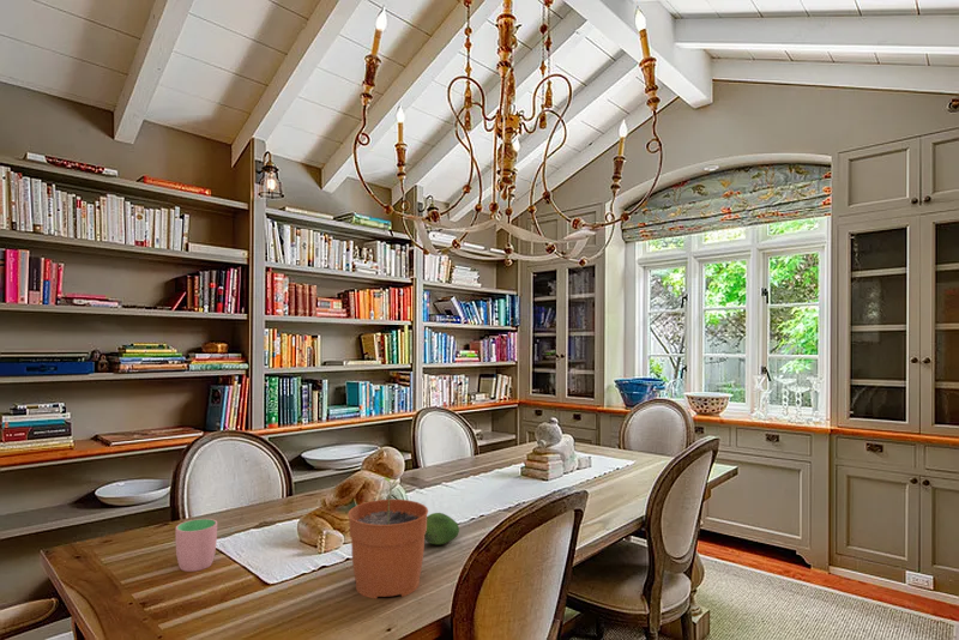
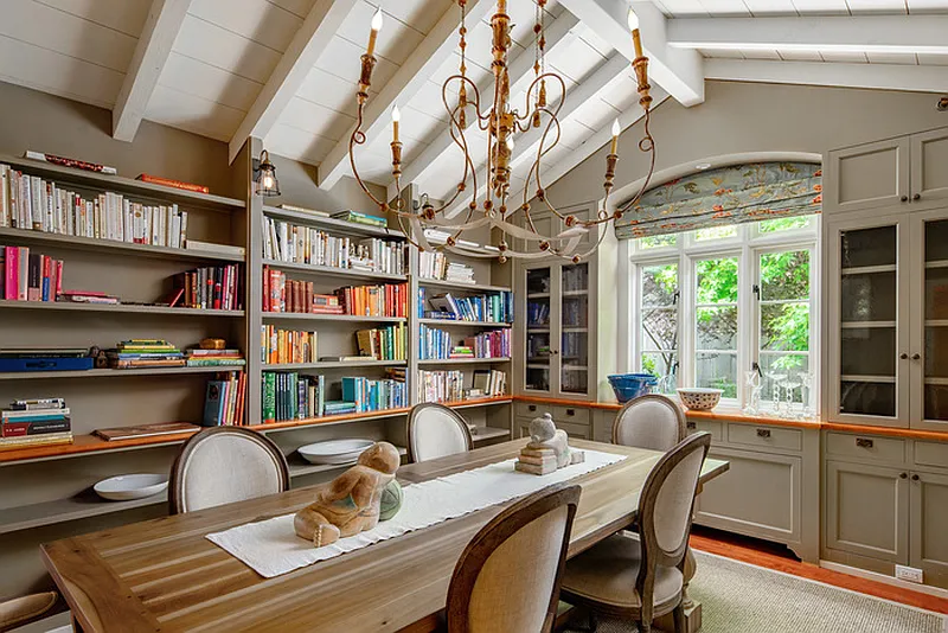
- cup [175,518,218,573]
- plant pot [348,477,429,600]
- fruit [424,512,460,545]
